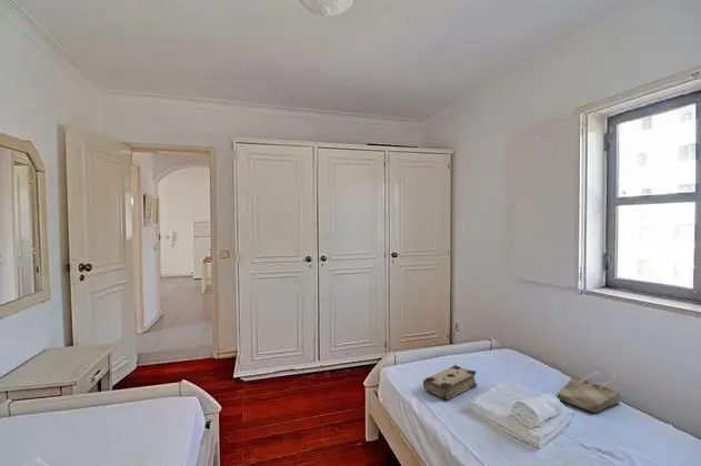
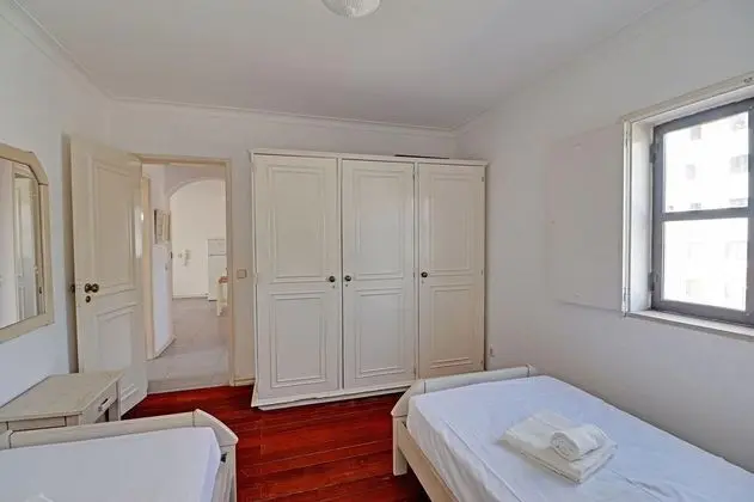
- book [422,364,478,402]
- tote bag [557,369,621,414]
